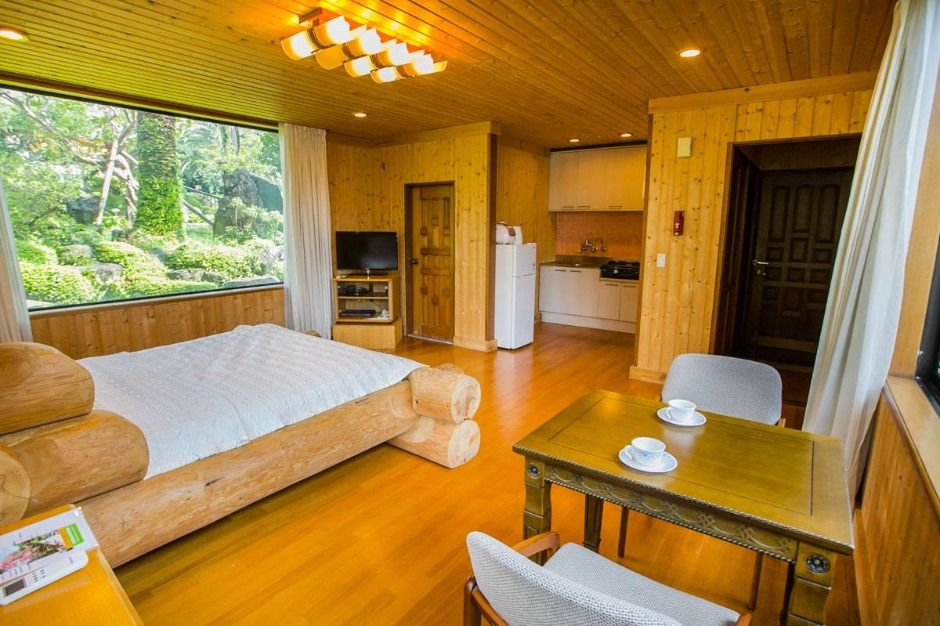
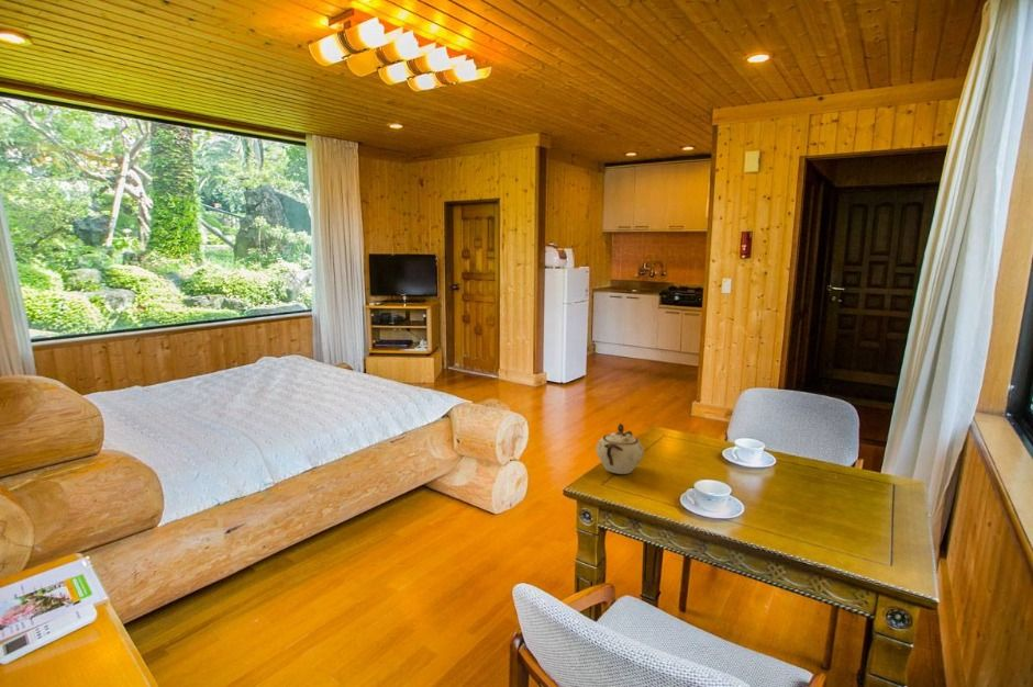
+ sugar bowl [595,423,645,475]
